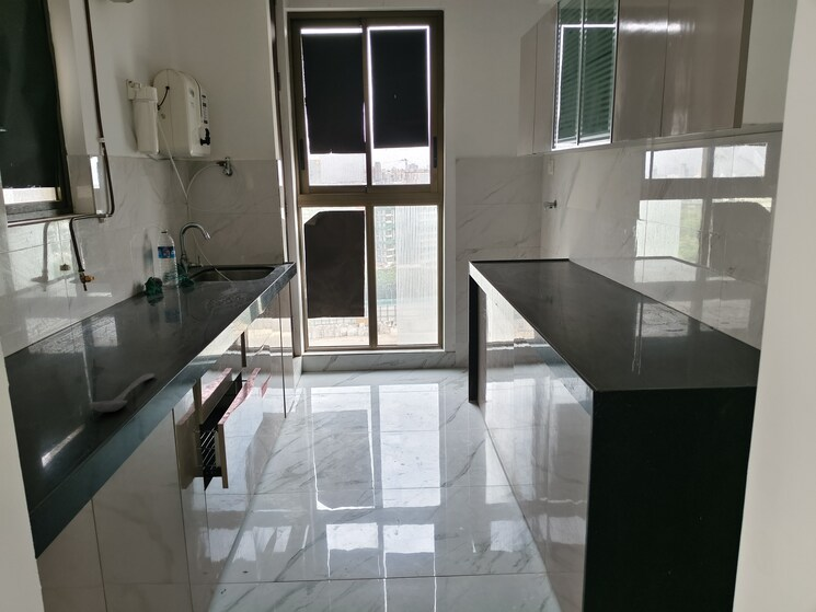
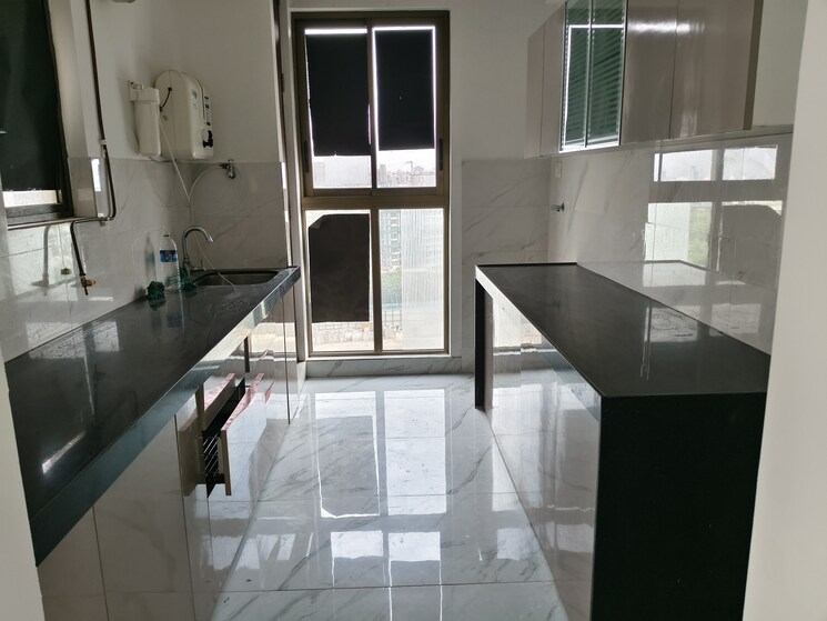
- stirrer [88,372,156,413]
